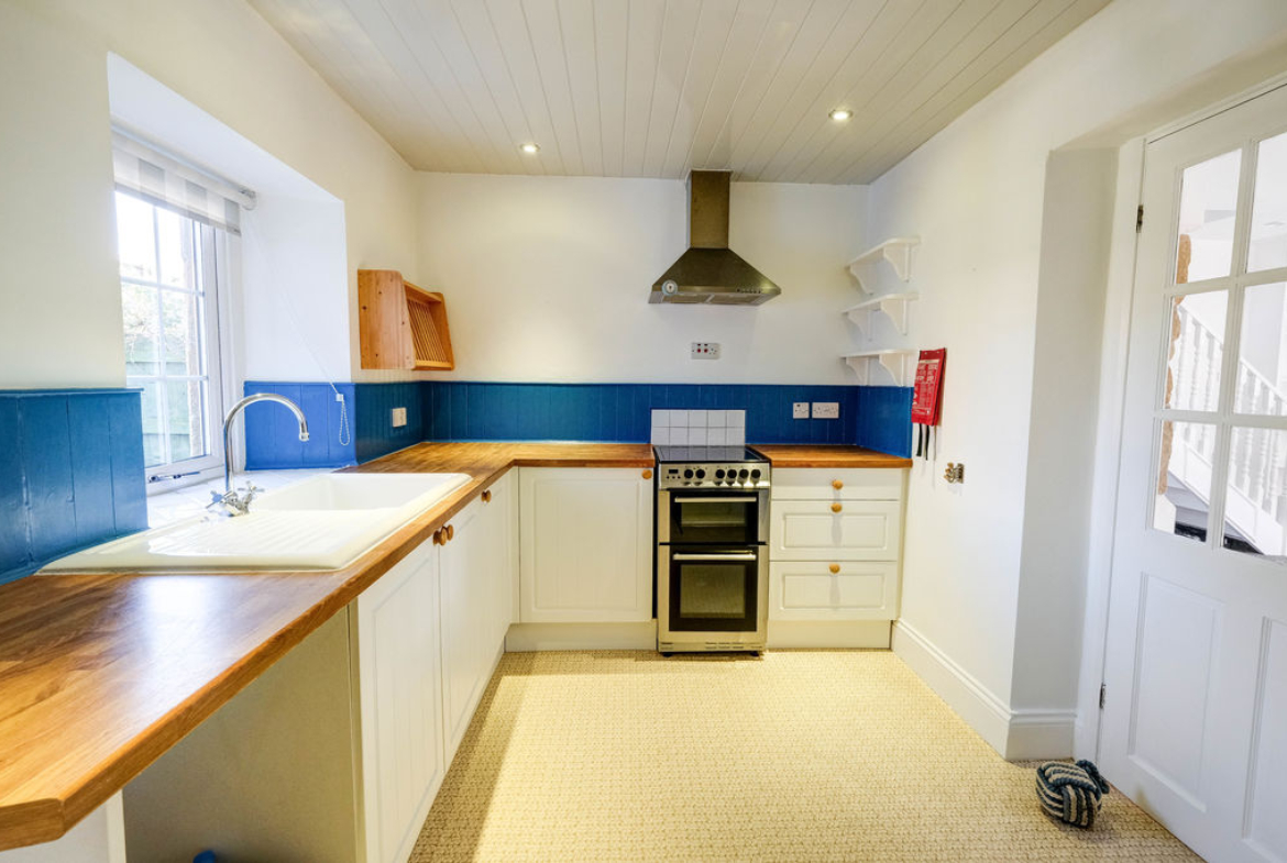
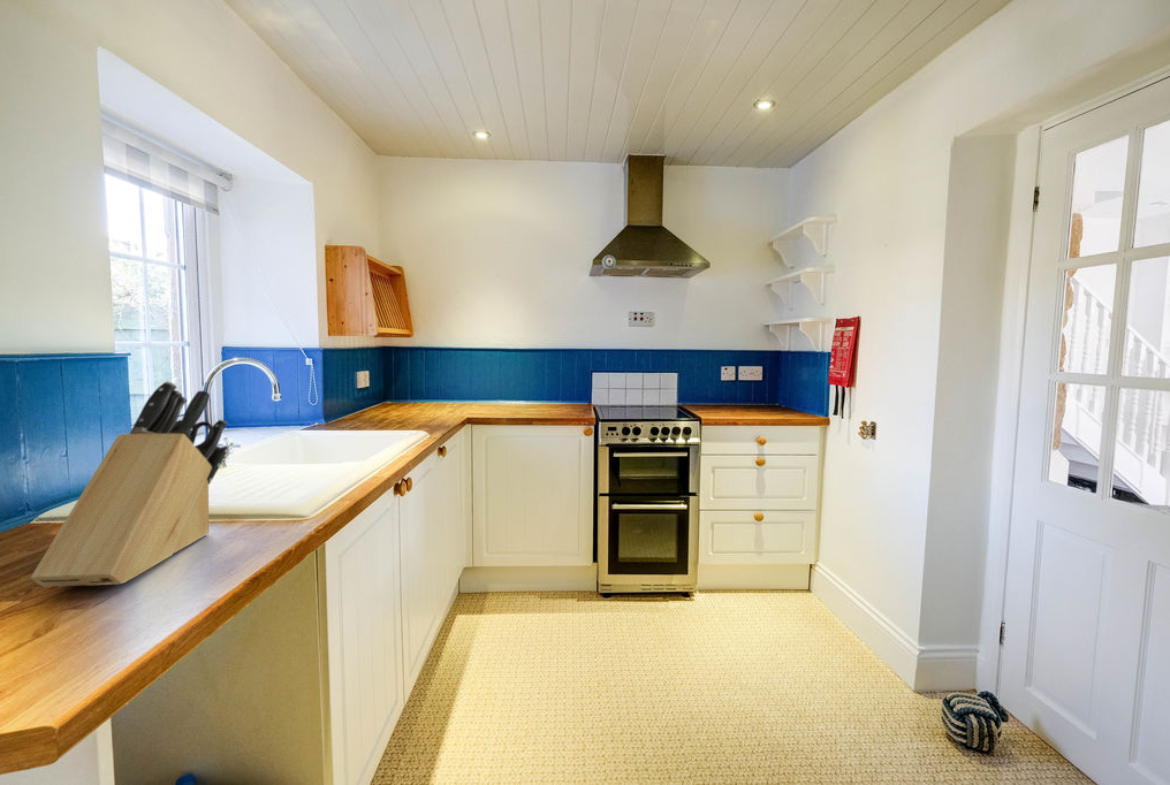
+ knife block [29,380,229,588]
